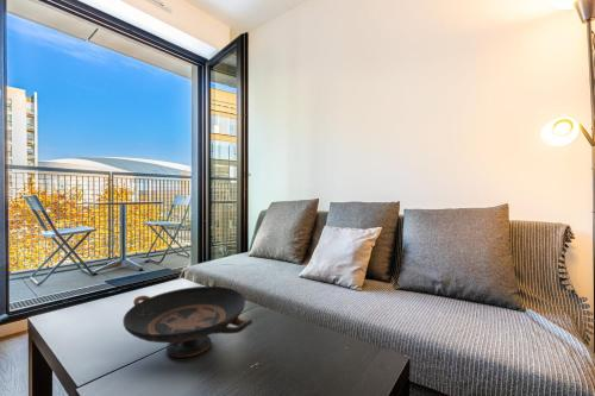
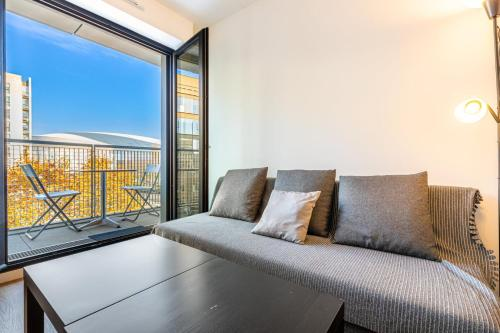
- decorative bowl [123,285,253,358]
